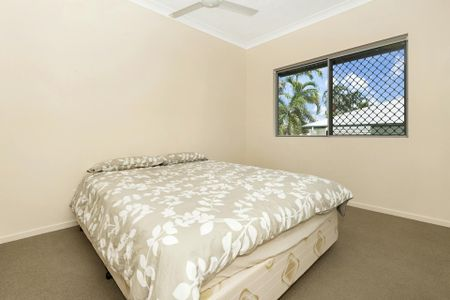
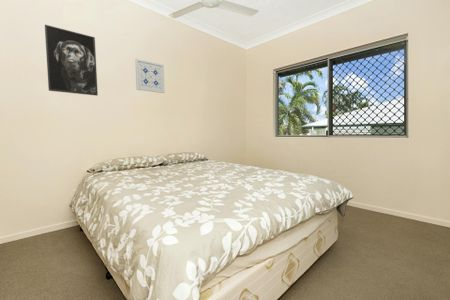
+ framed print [44,24,99,97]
+ wall art [134,58,166,94]
